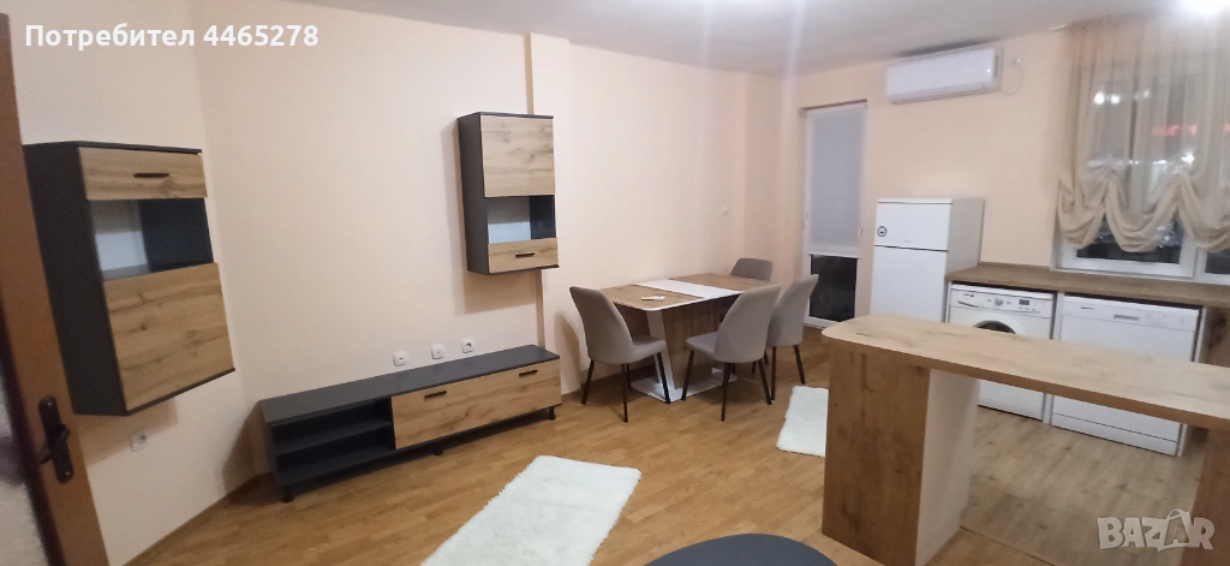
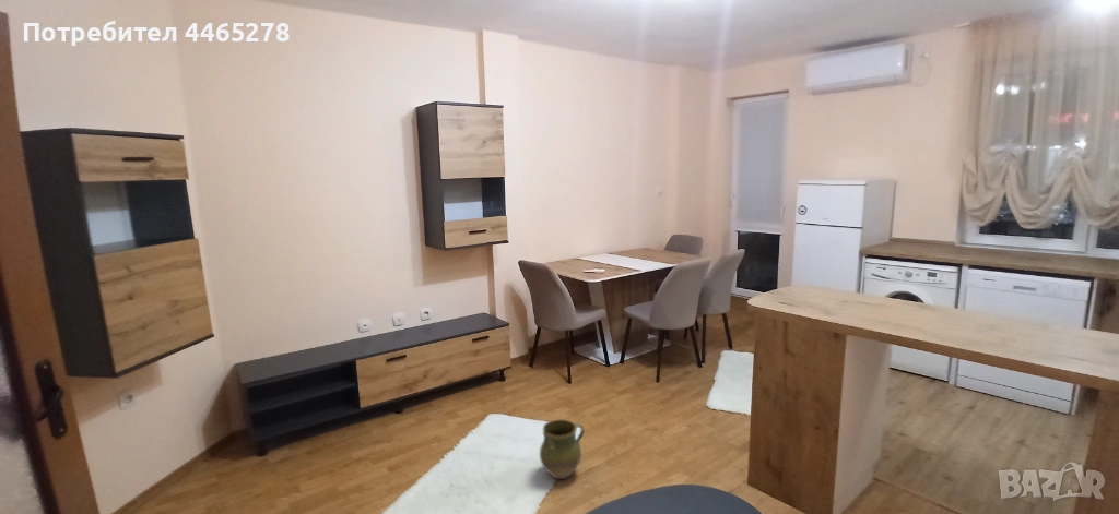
+ ceramic jug [539,418,586,480]
